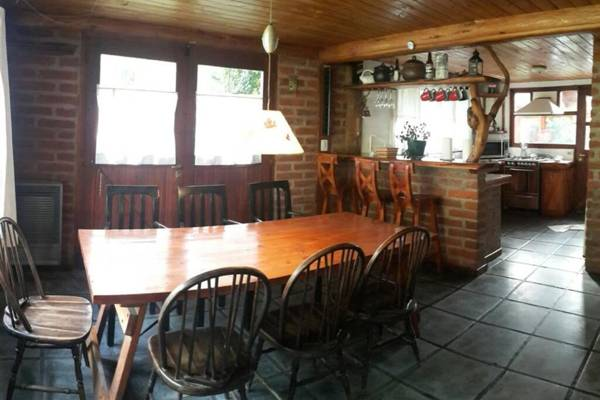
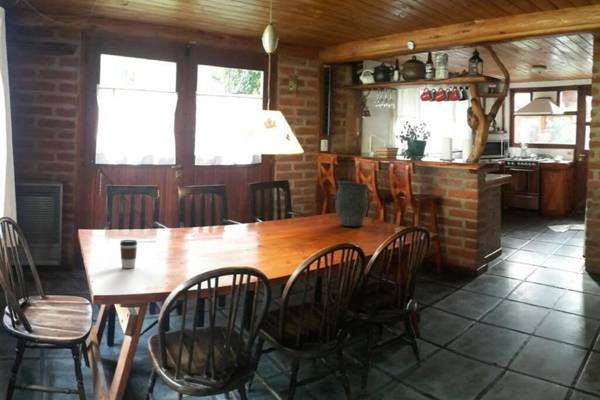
+ vase [333,180,370,227]
+ coffee cup [119,239,138,269]
